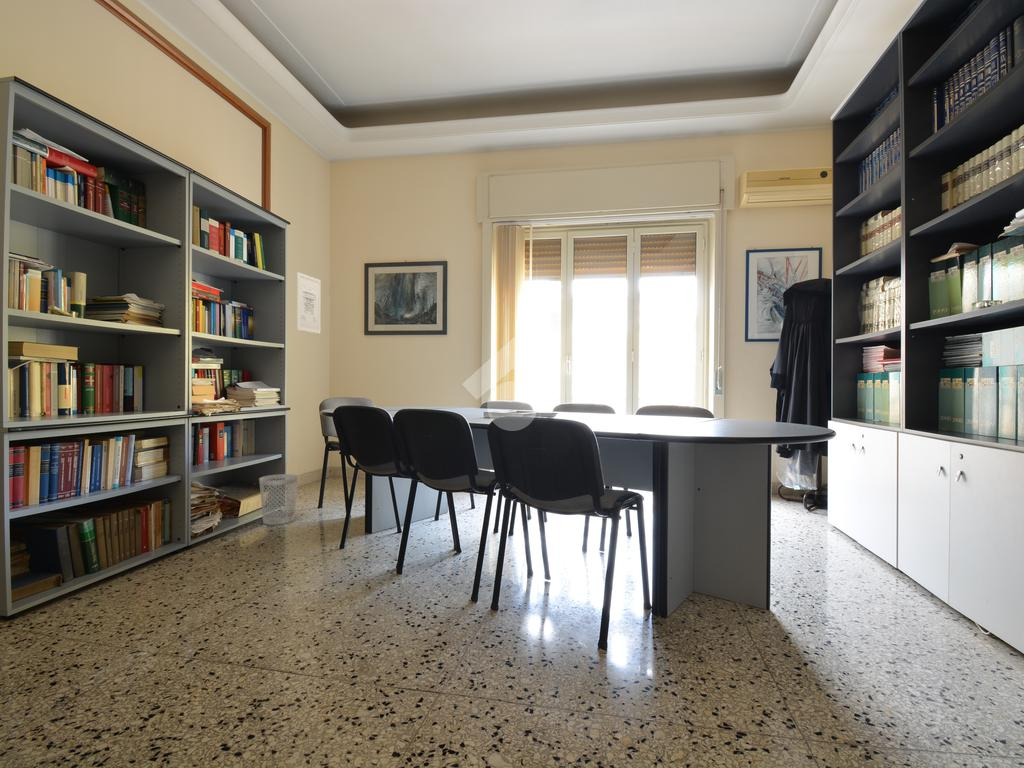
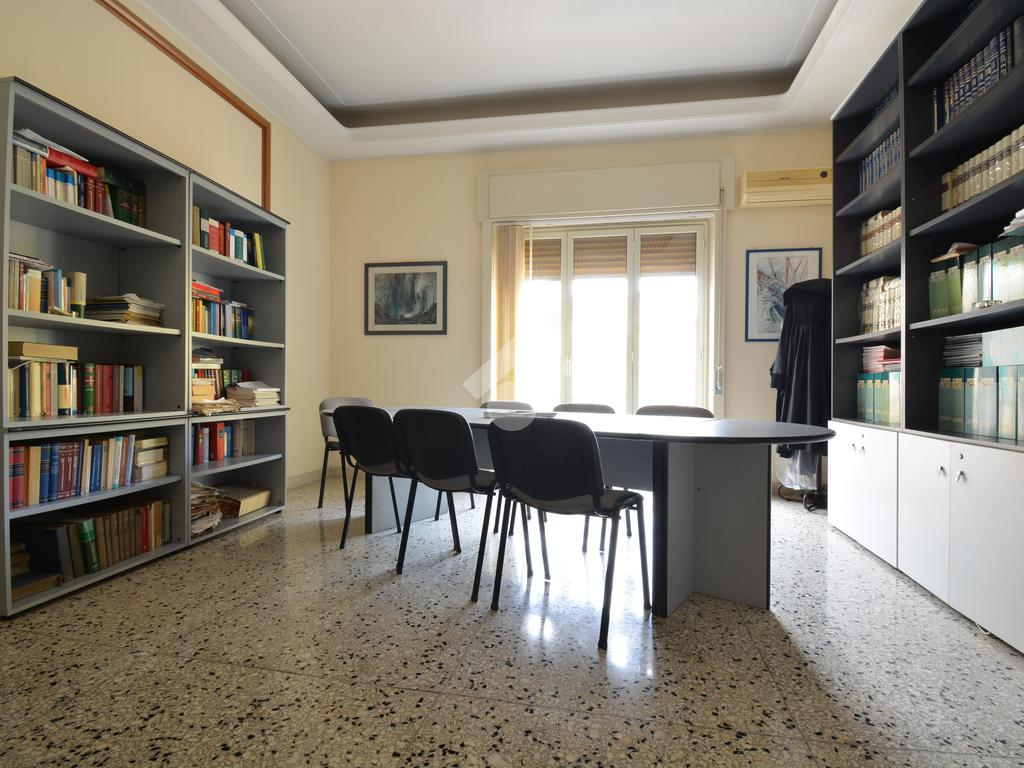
- wastebasket [258,473,299,526]
- wall art [296,271,322,335]
